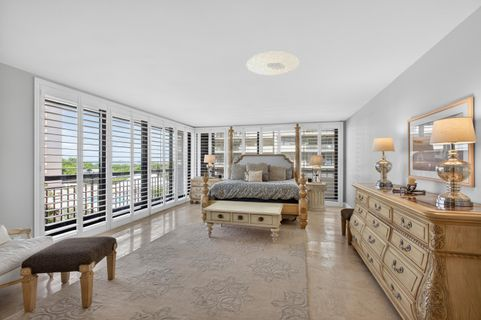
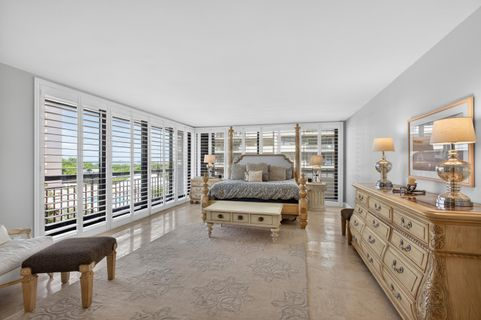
- ceiling light [246,50,300,76]
